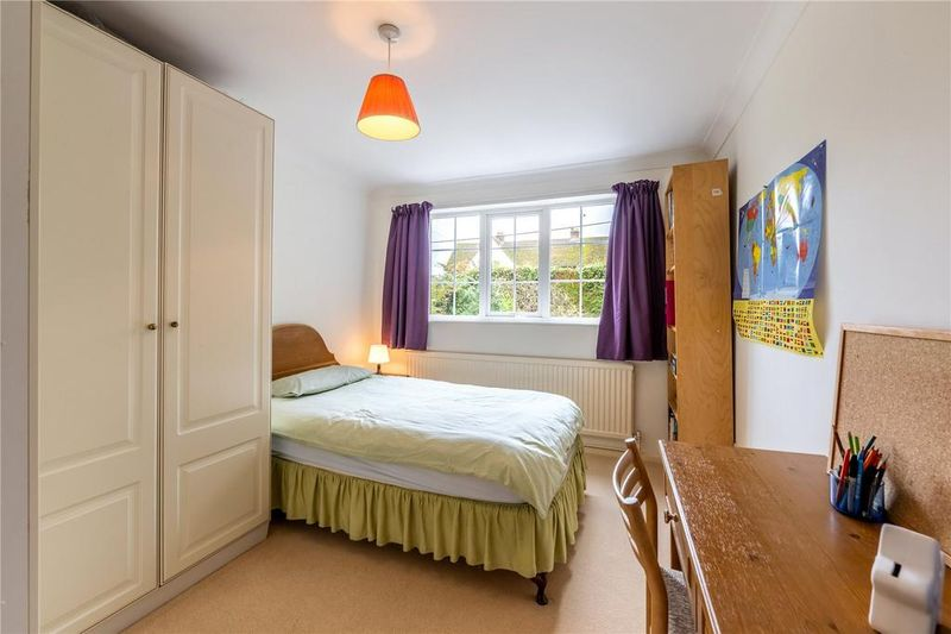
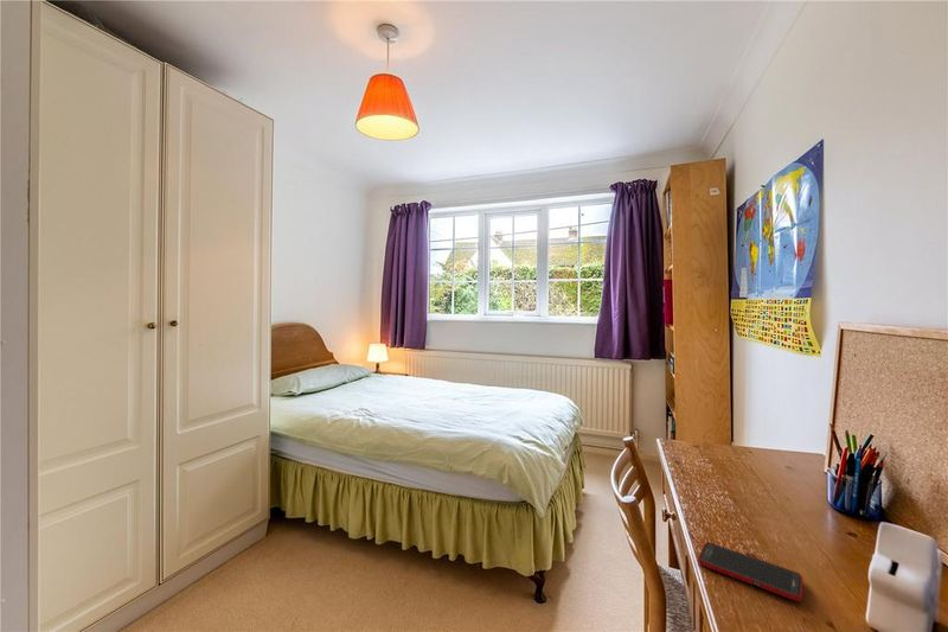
+ cell phone [697,541,805,602]
